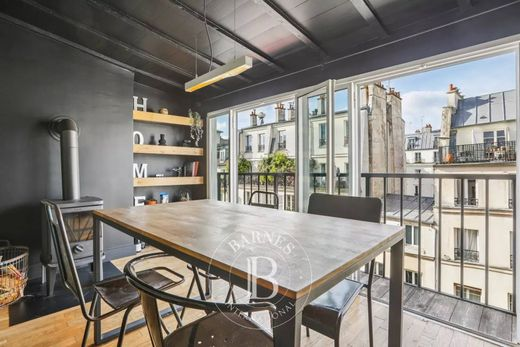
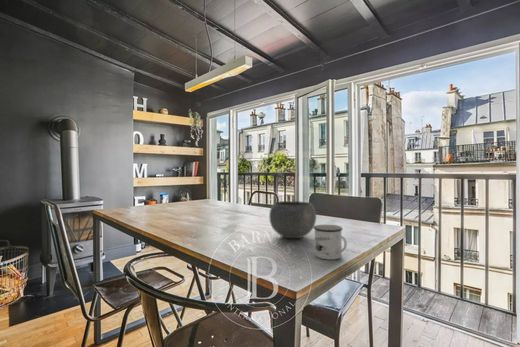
+ mug [313,224,348,261]
+ bowl [268,200,317,239]
